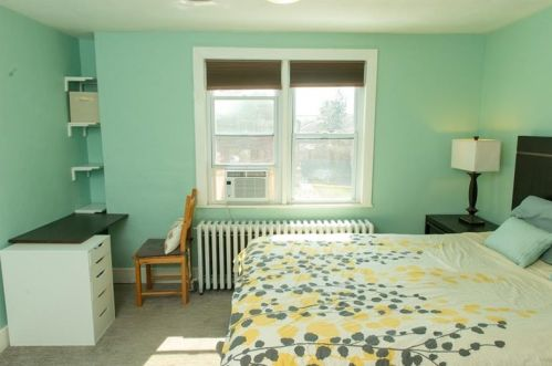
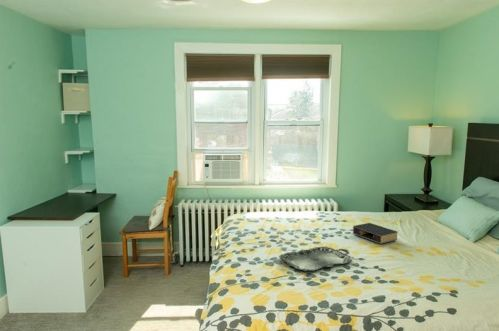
+ serving tray [279,246,353,272]
+ book [352,222,399,245]
